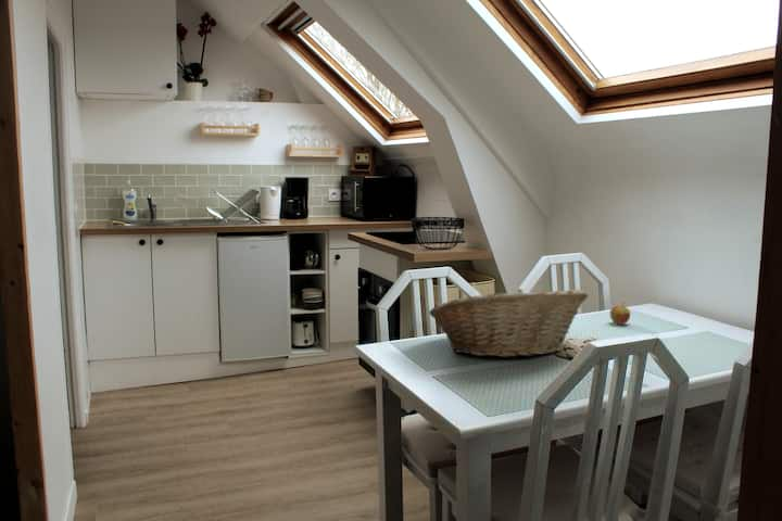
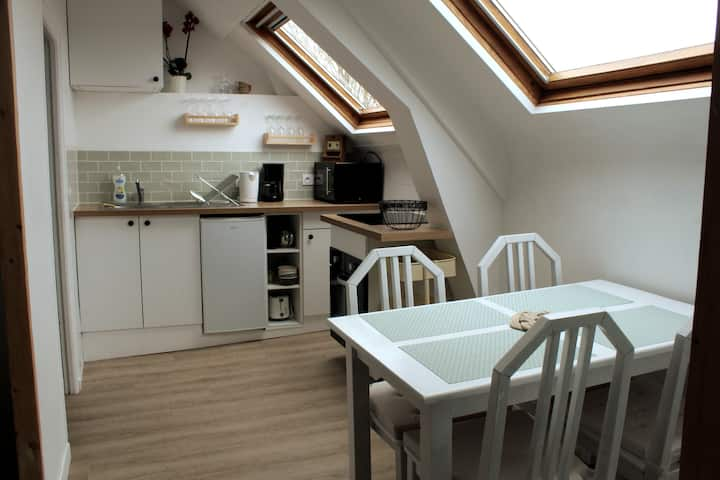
- fruit basket [428,288,590,358]
- apple [609,301,631,326]
